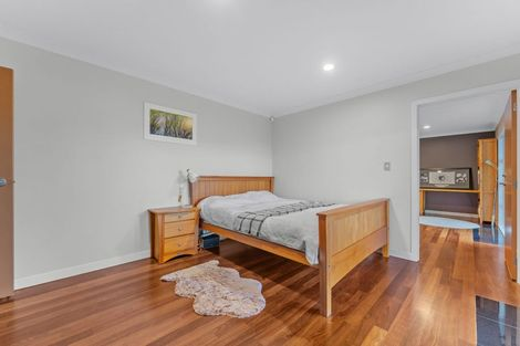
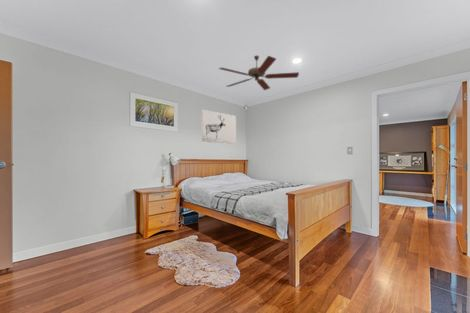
+ wall art [200,109,237,145]
+ ceiling fan [218,55,300,91]
